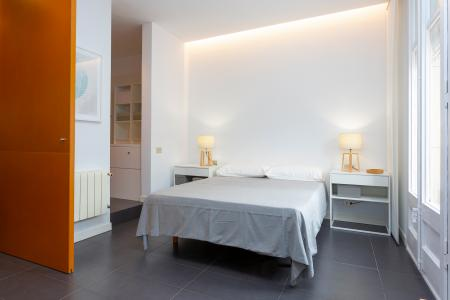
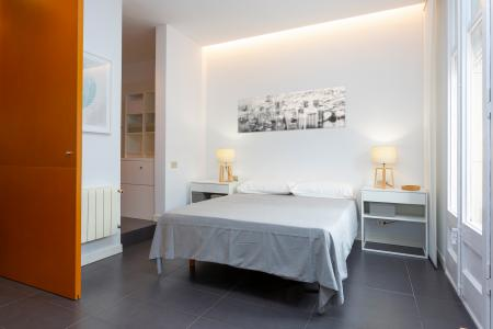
+ wall art [237,86,346,134]
